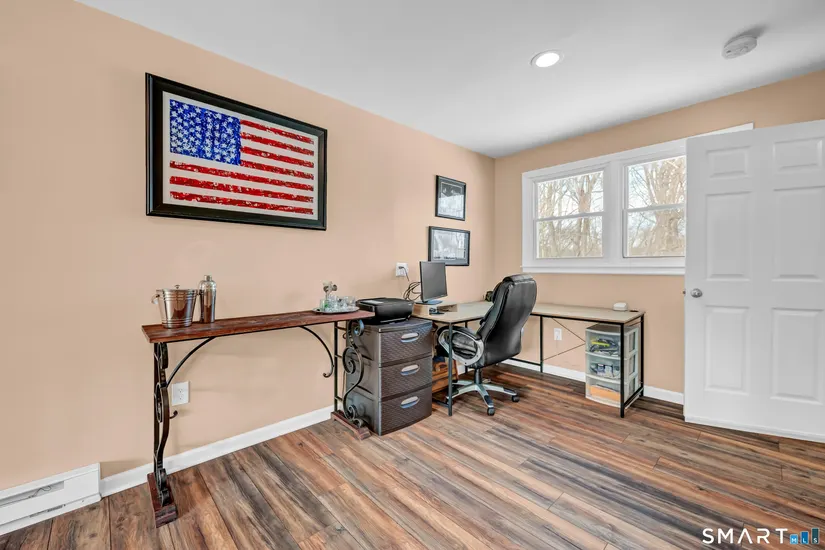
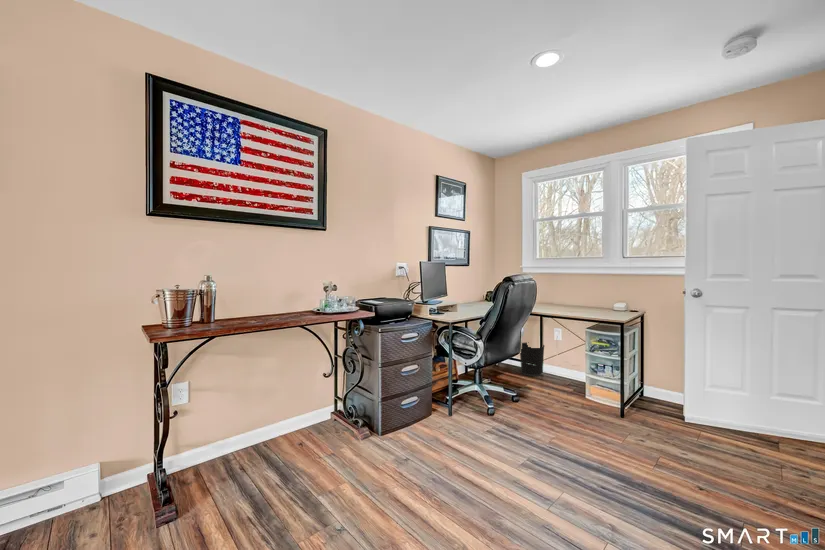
+ wastebasket [519,342,546,377]
